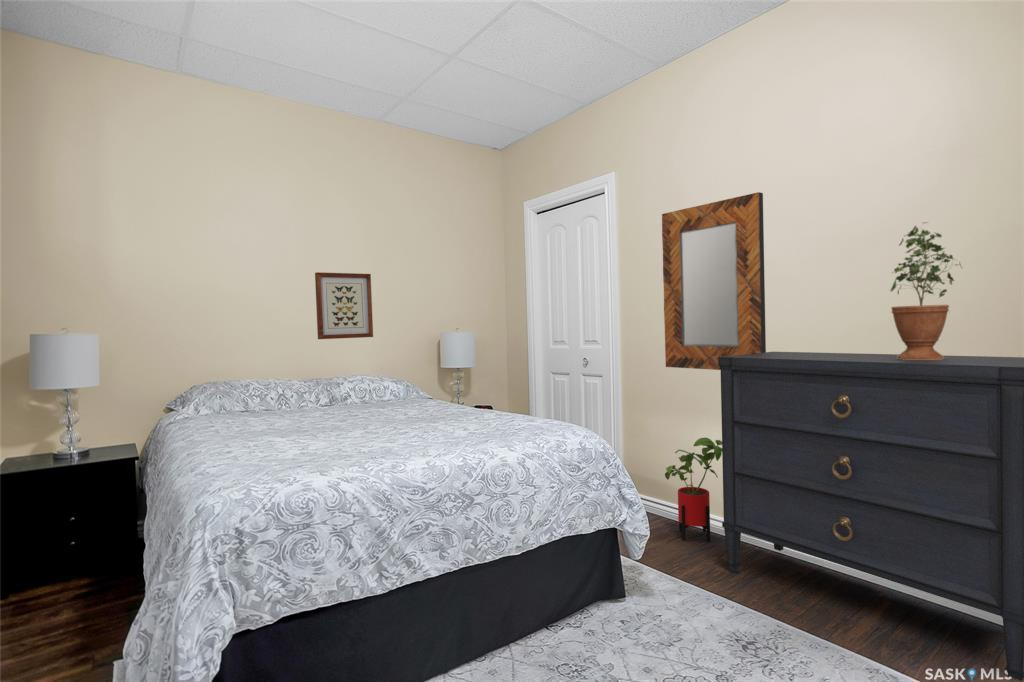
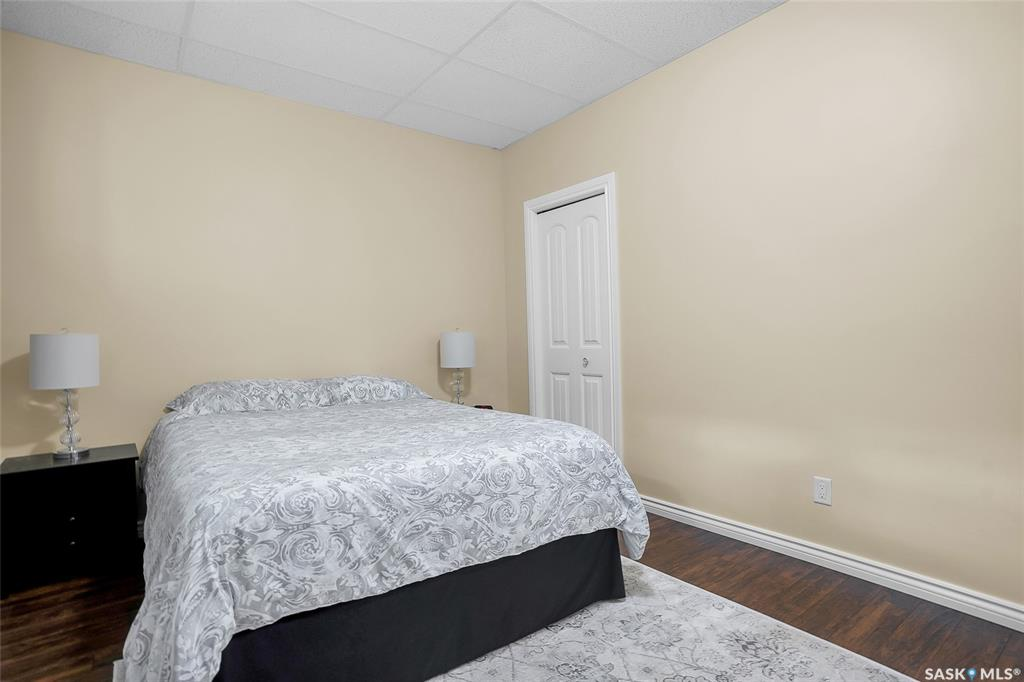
- potted plant [889,221,963,360]
- wall art [314,271,374,340]
- house plant [664,437,722,543]
- home mirror [661,191,767,371]
- dresser [718,351,1024,682]
